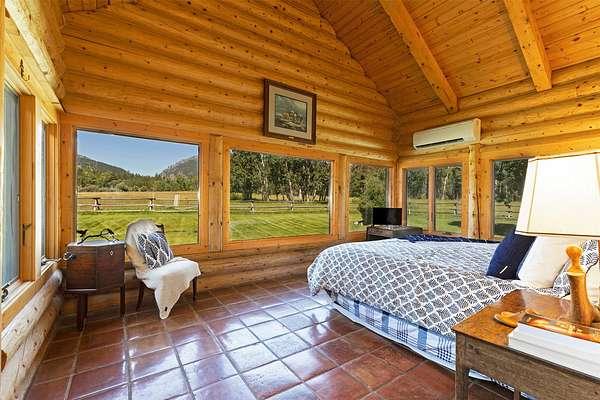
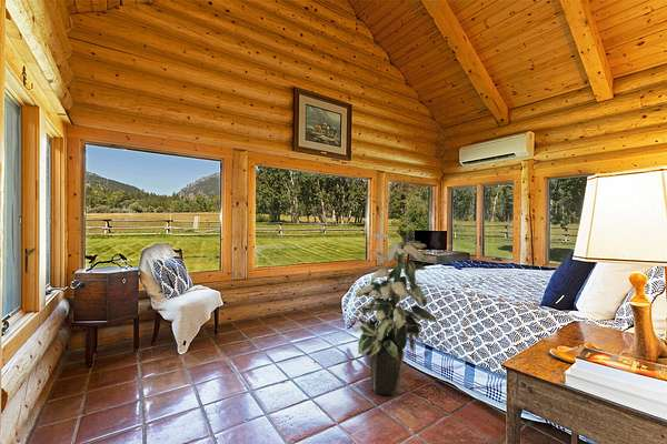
+ indoor plant [352,232,438,396]
